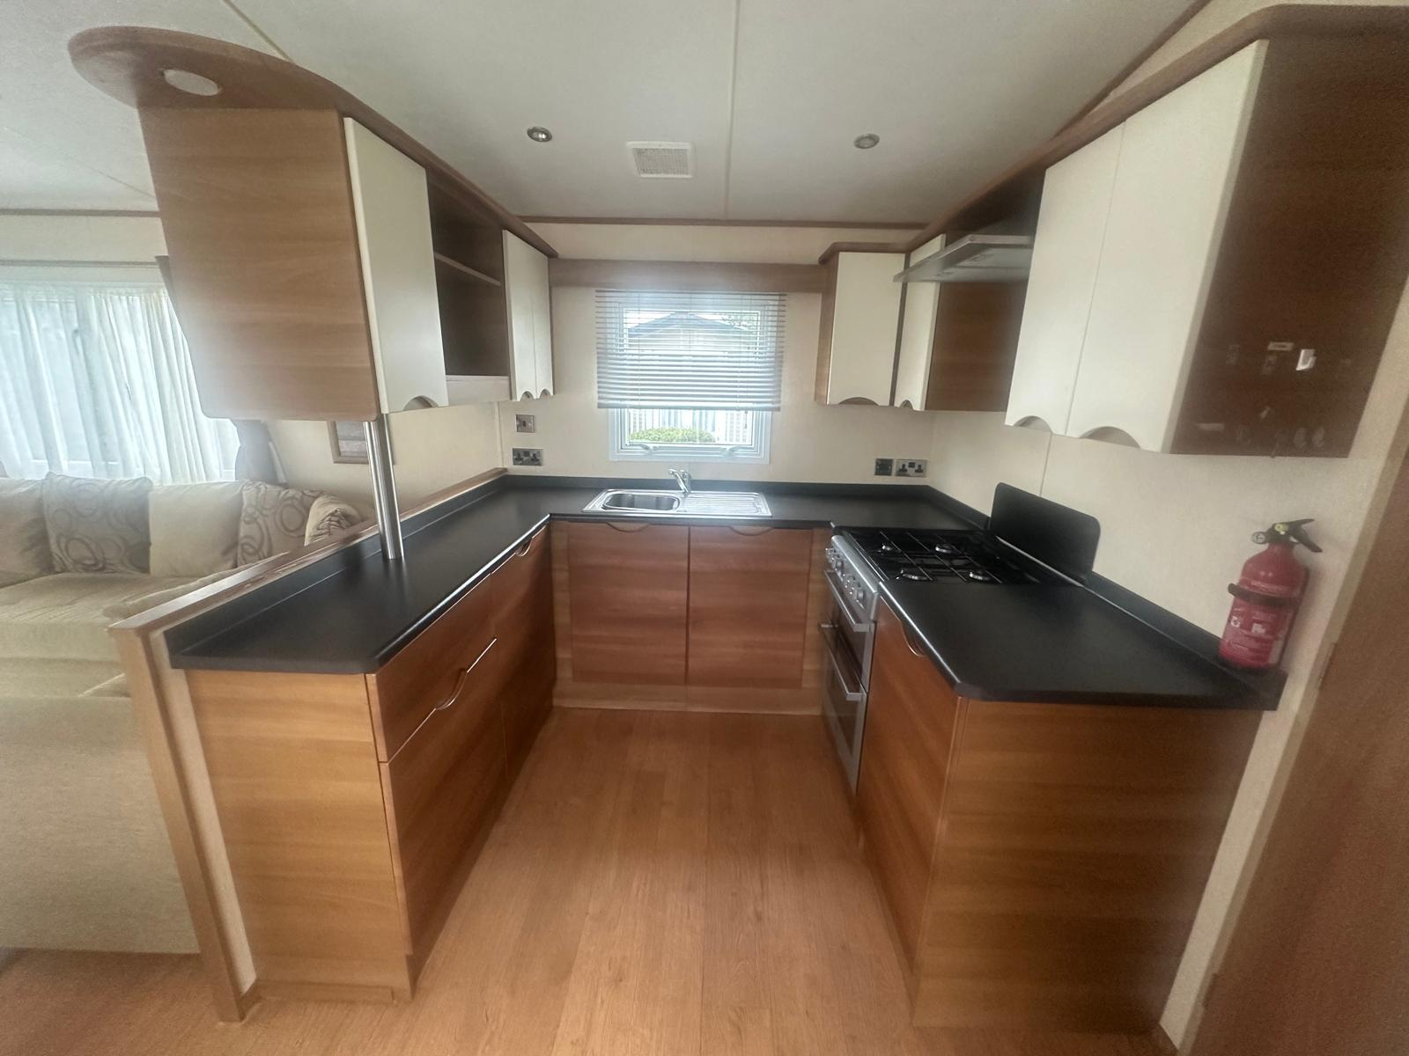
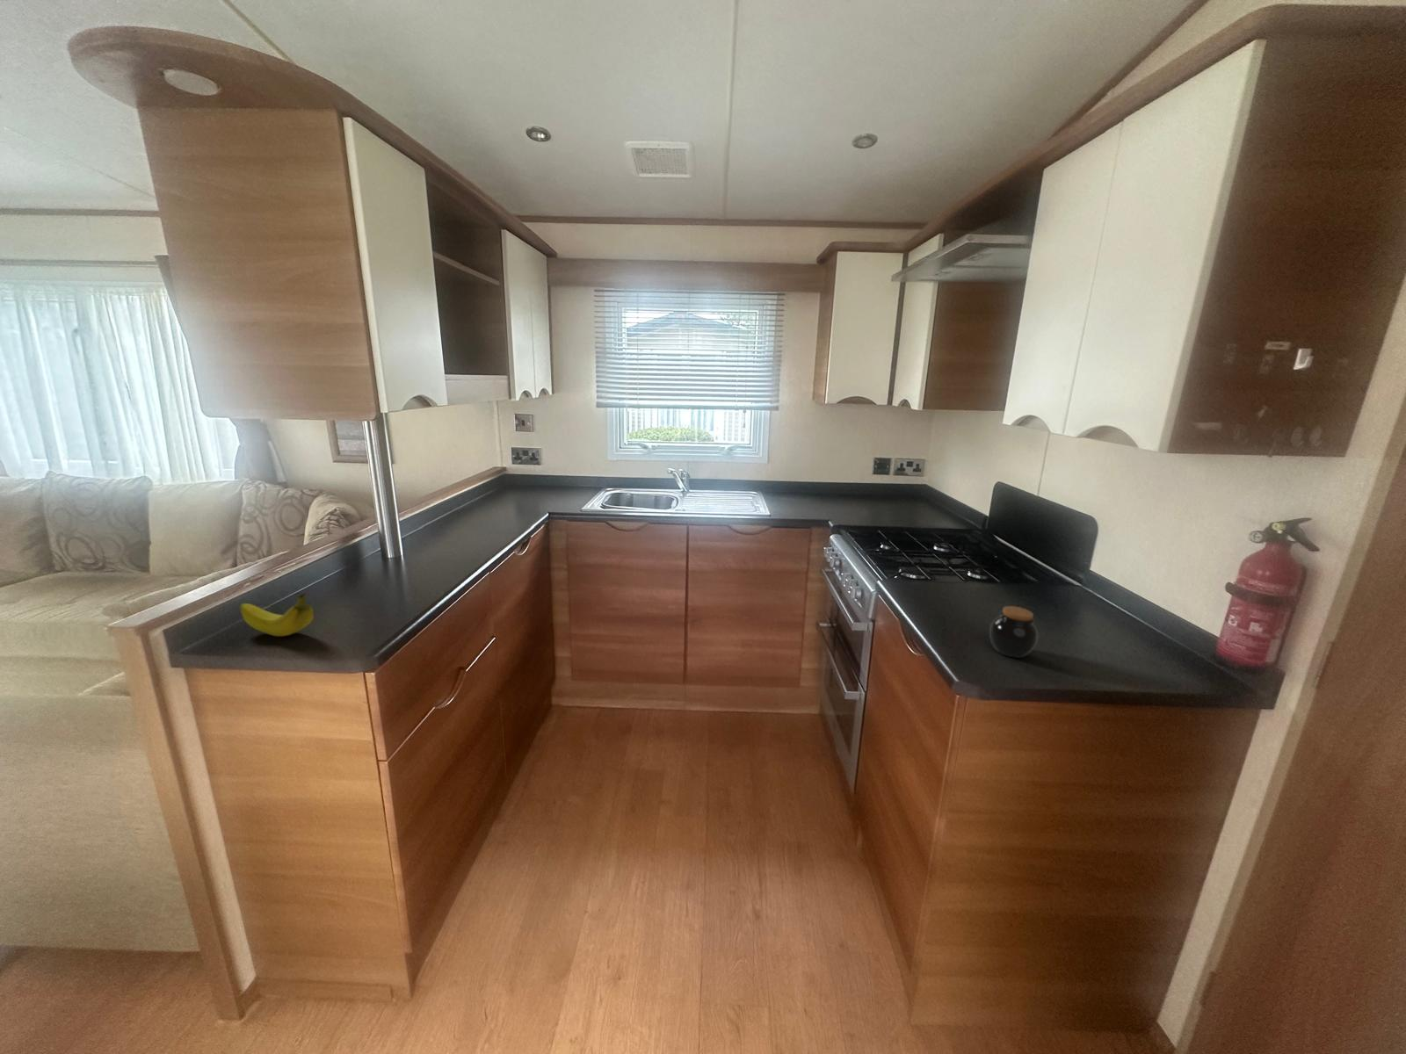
+ fruit [239,591,314,637]
+ jar [989,606,1038,659]
